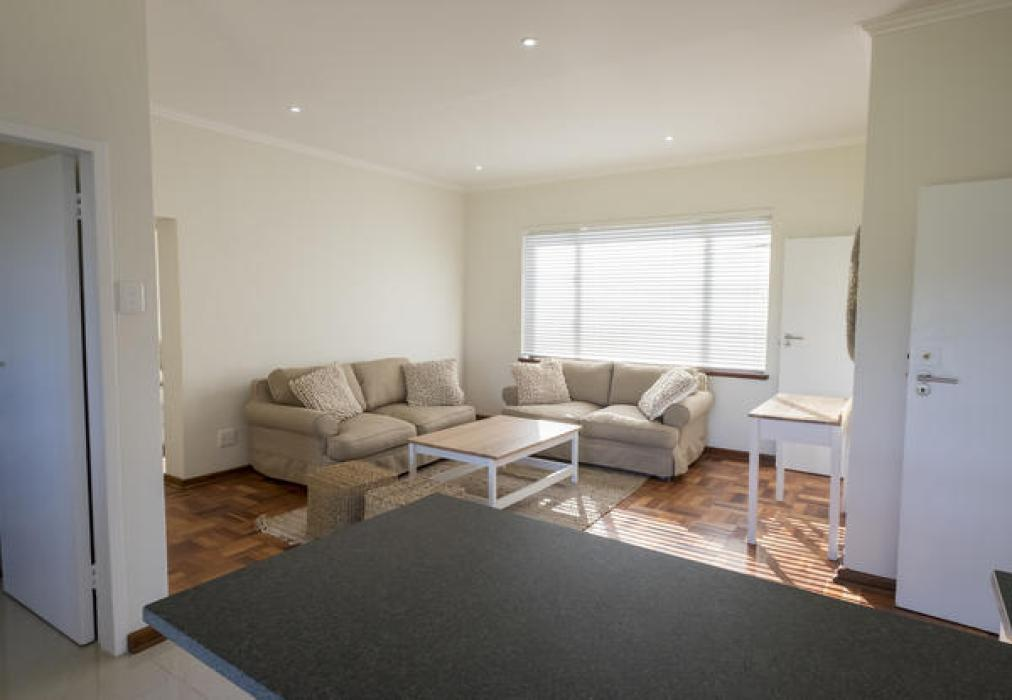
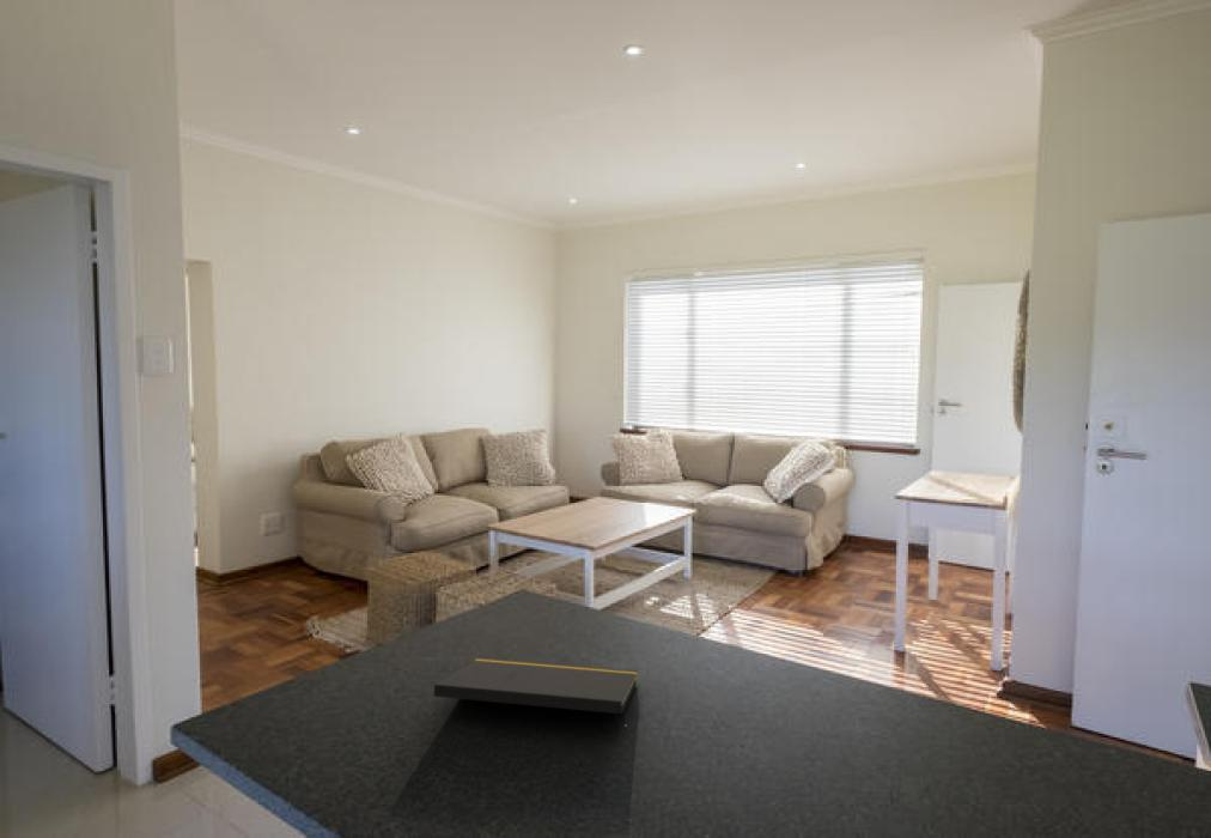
+ notepad [433,656,639,741]
